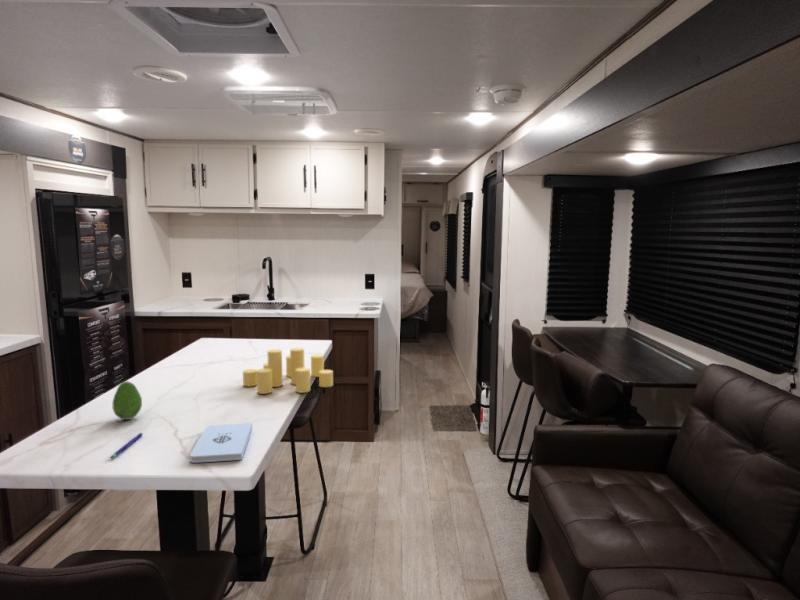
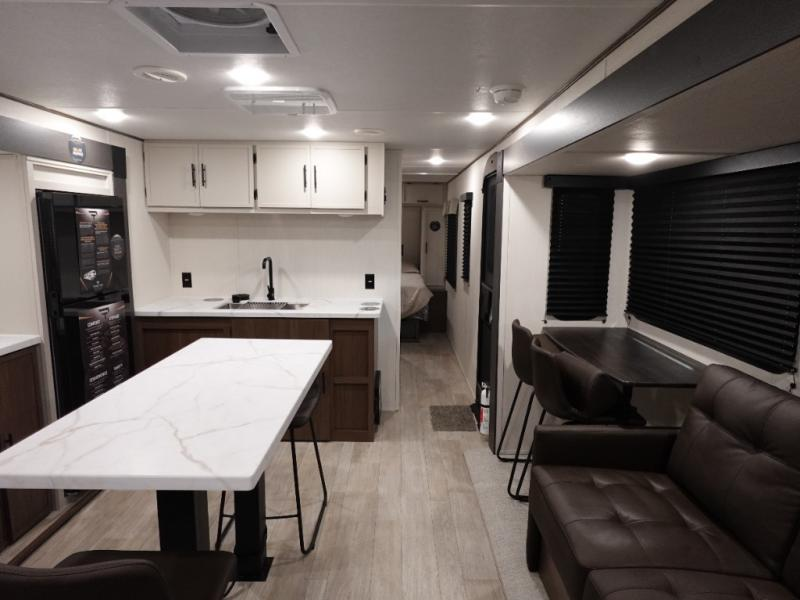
- notepad [189,422,253,464]
- candle [242,347,334,395]
- fruit [111,380,143,421]
- pen [109,432,144,460]
